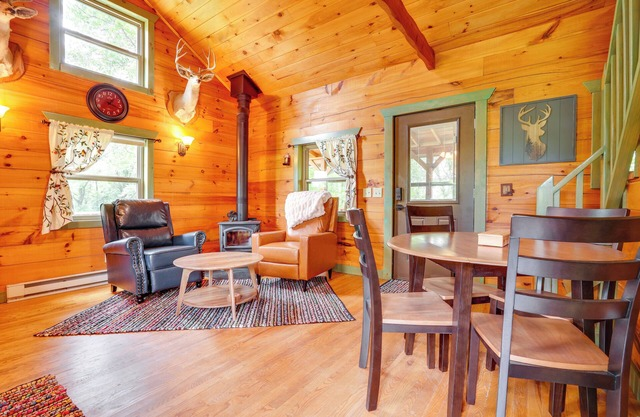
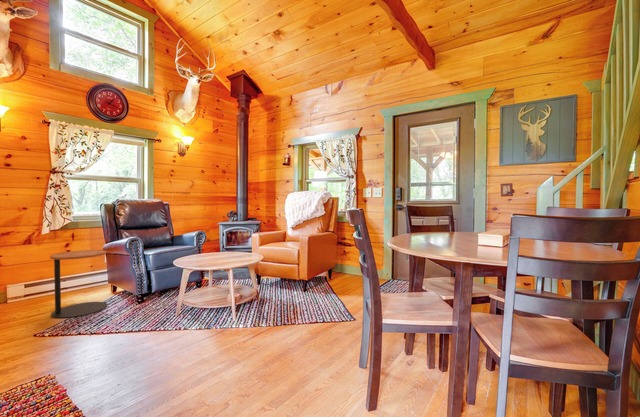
+ side table [49,249,108,319]
